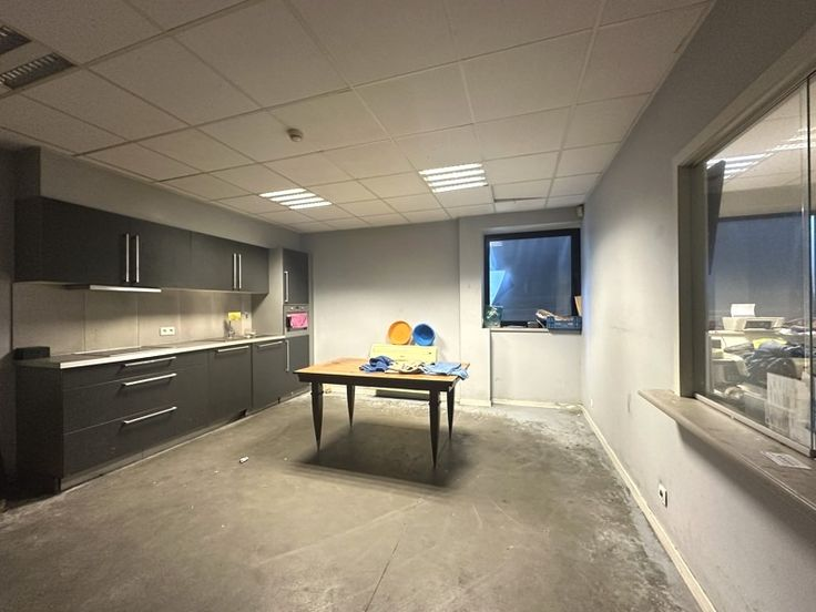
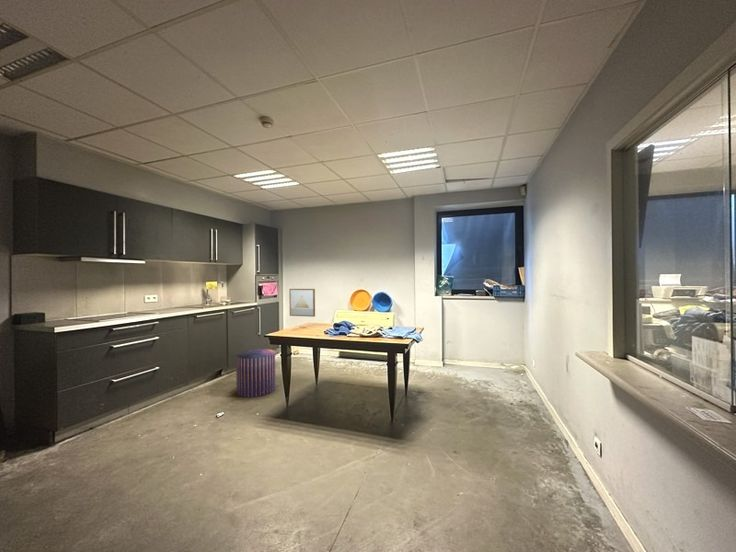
+ wall art [288,288,316,318]
+ stool [235,348,277,399]
